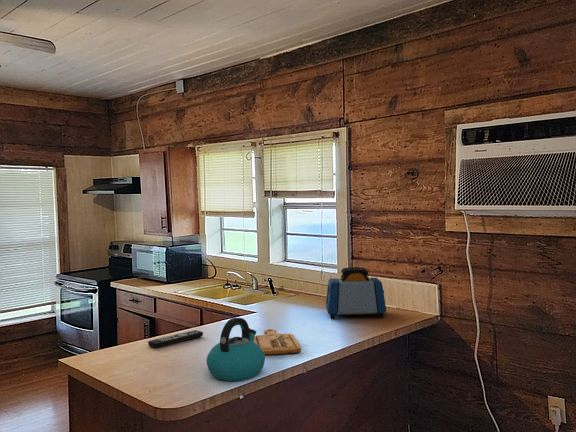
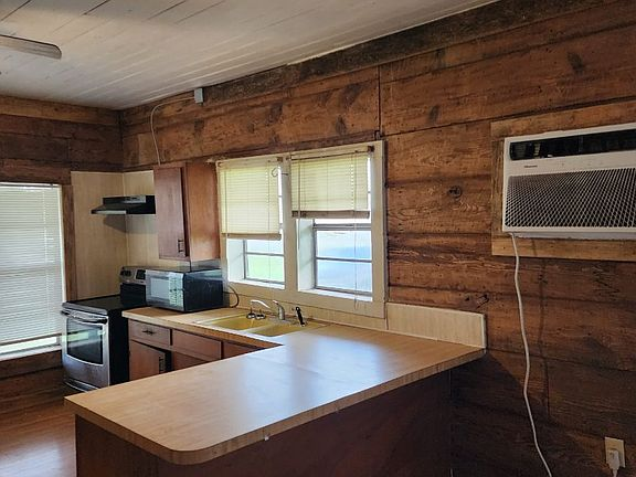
- cutting board [253,328,302,356]
- remote control [147,329,204,349]
- toaster [325,266,387,320]
- kettle [206,317,266,382]
